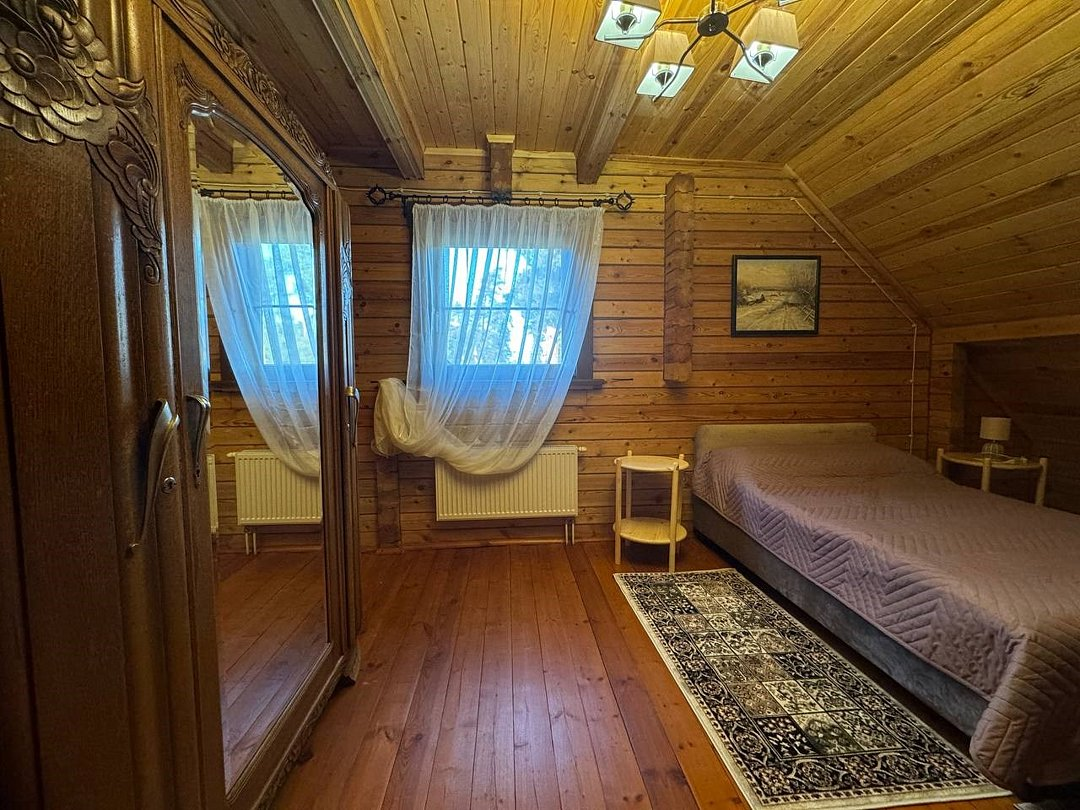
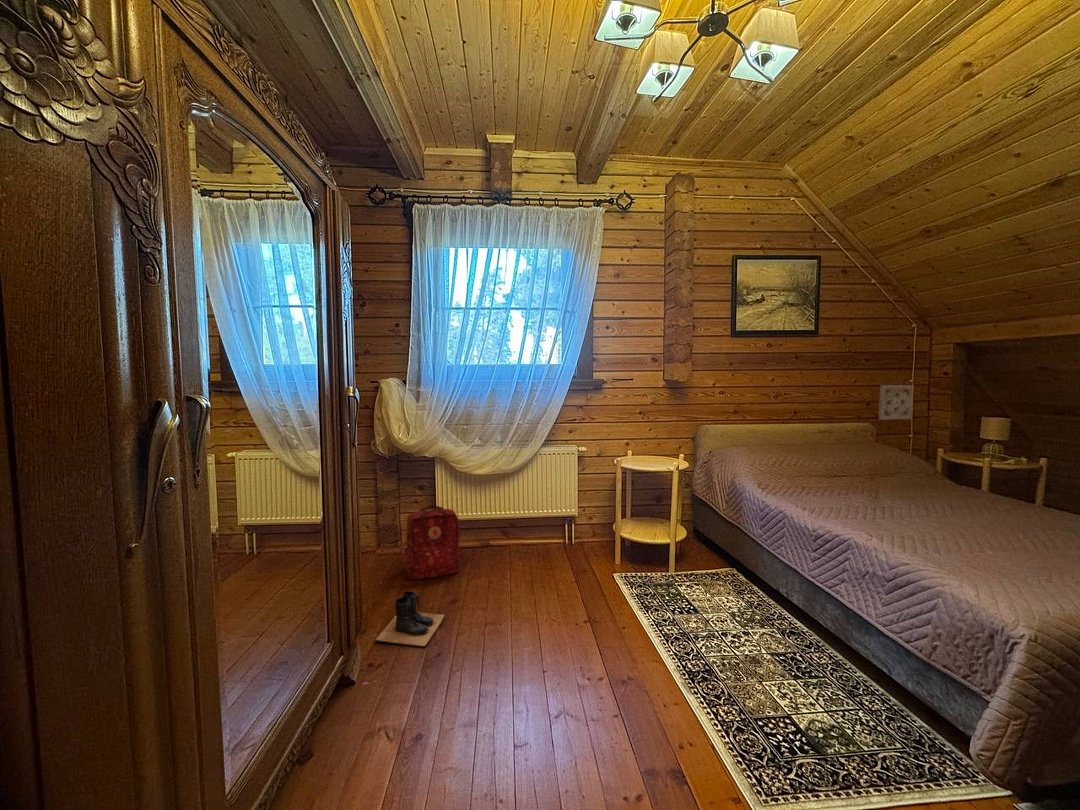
+ boots [374,590,446,648]
+ wall ornament [877,384,915,421]
+ backpack [404,503,461,581]
